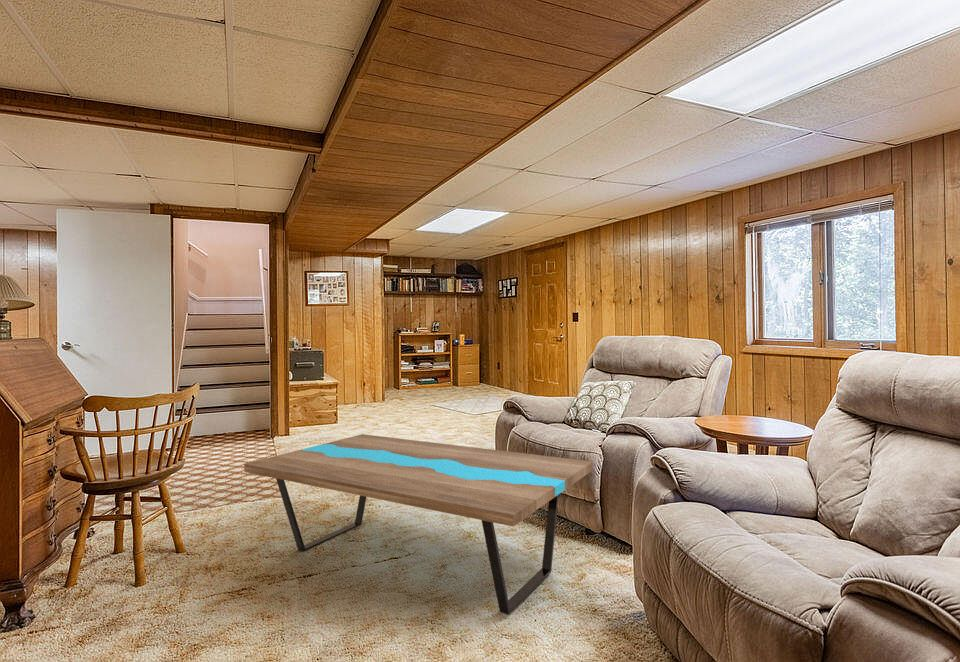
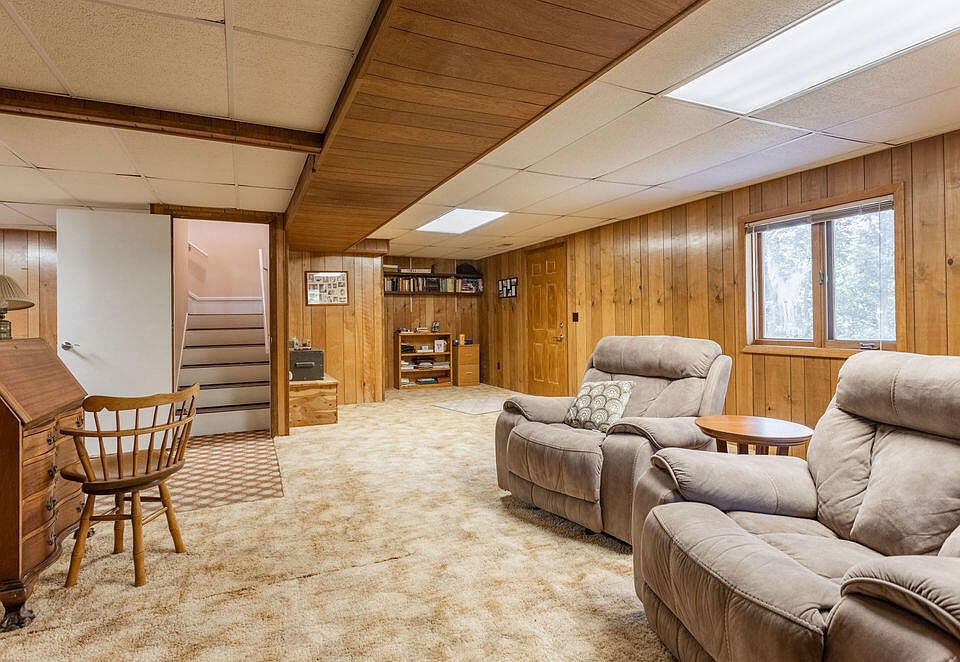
- coffee table [243,433,594,616]
